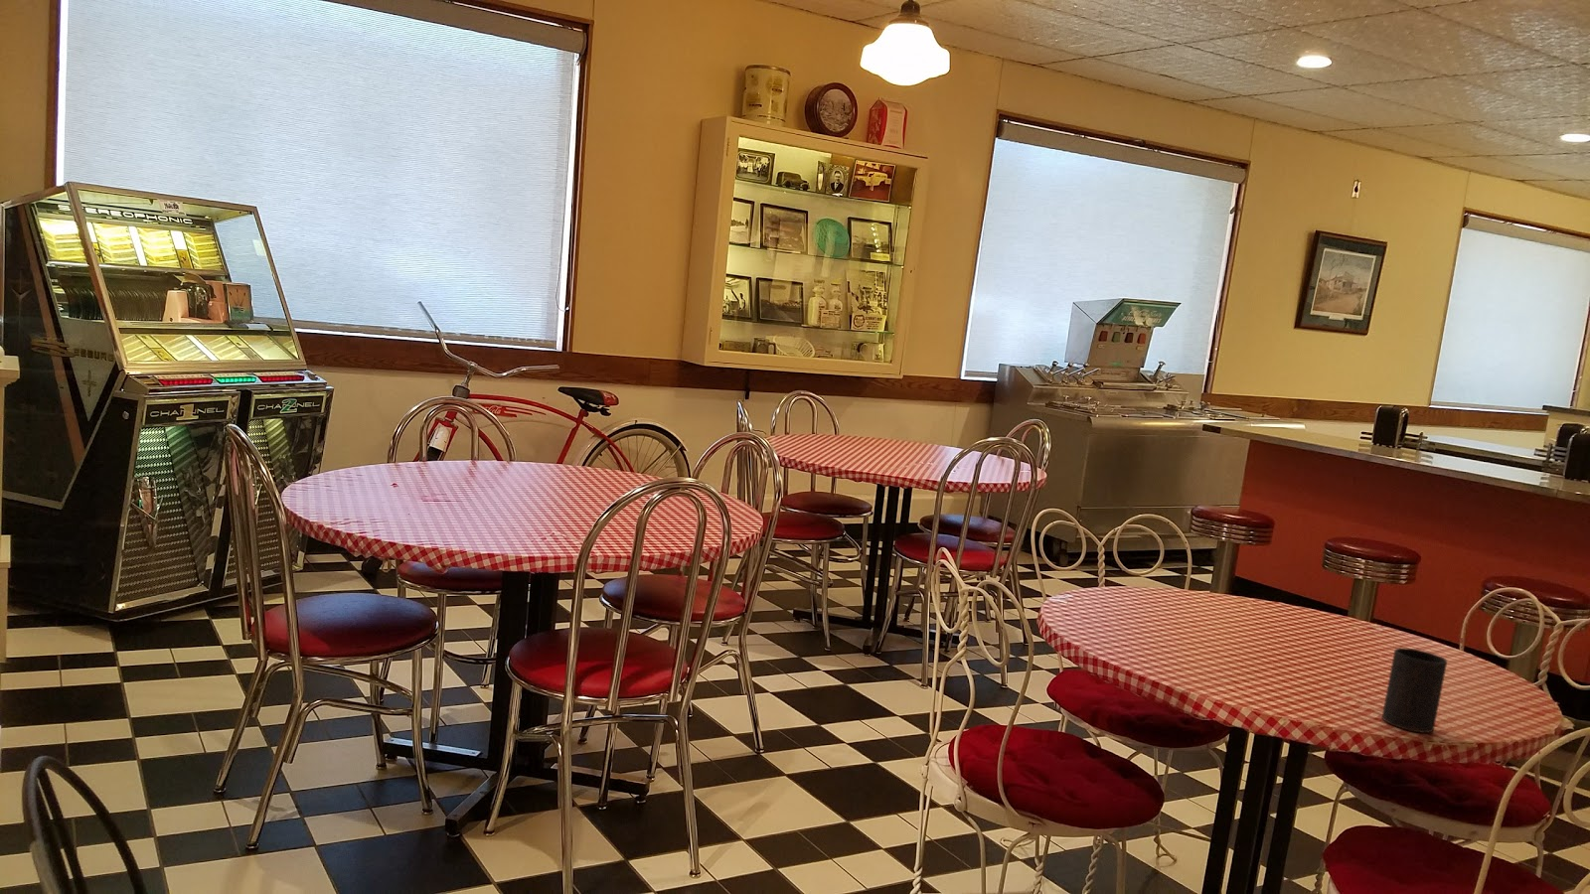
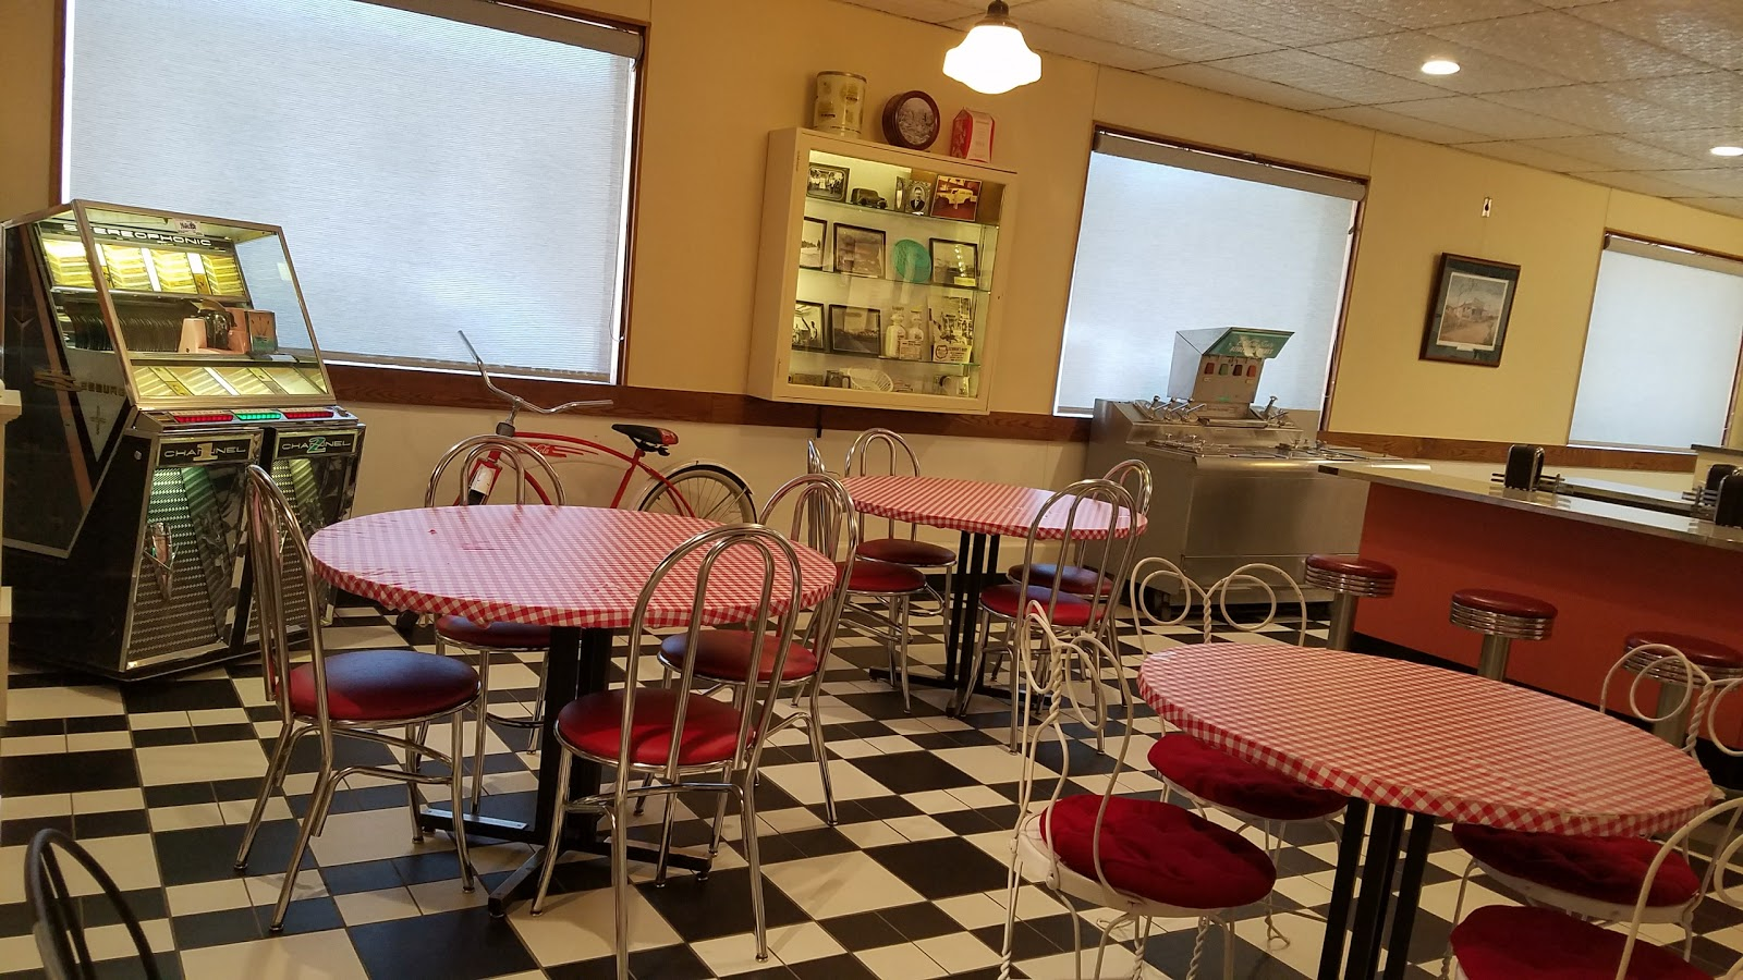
- cup [1381,646,1448,734]
